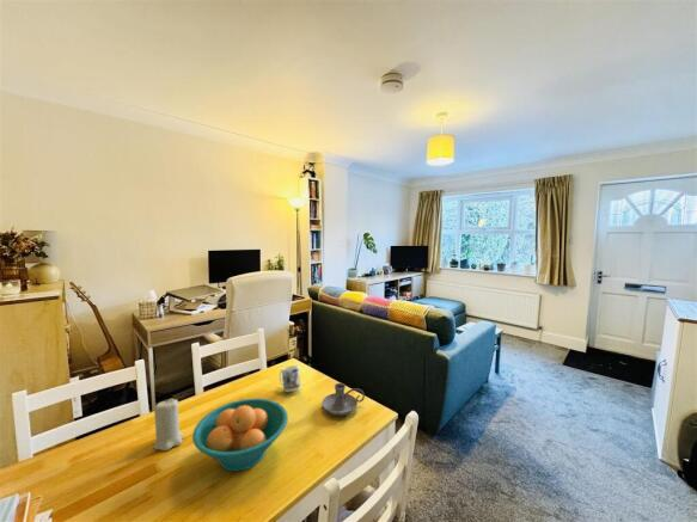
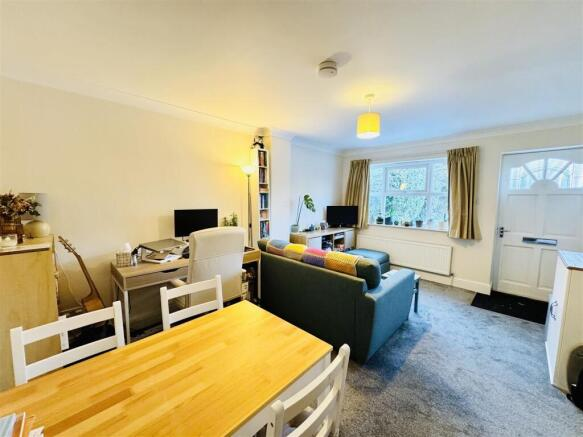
- mug [279,364,301,393]
- fruit bowl [191,398,289,473]
- candle holder [320,382,366,417]
- candle [153,398,184,452]
